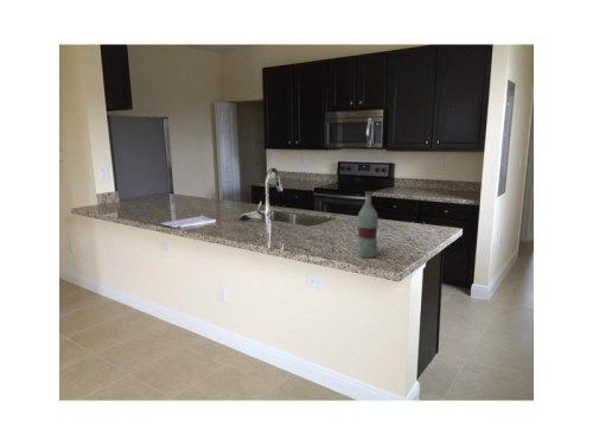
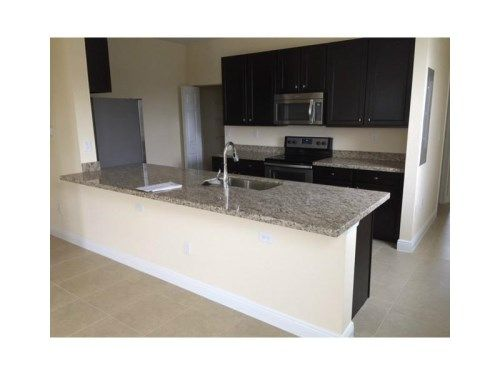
- bottle [356,191,380,259]
